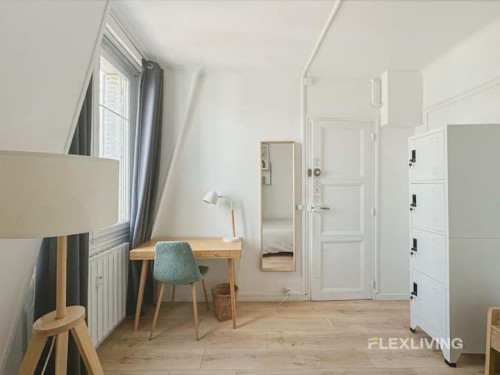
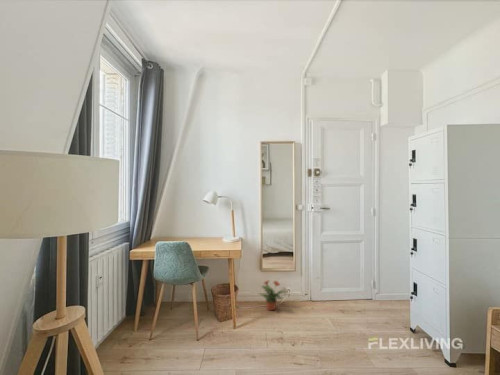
+ potted plant [258,279,285,312]
